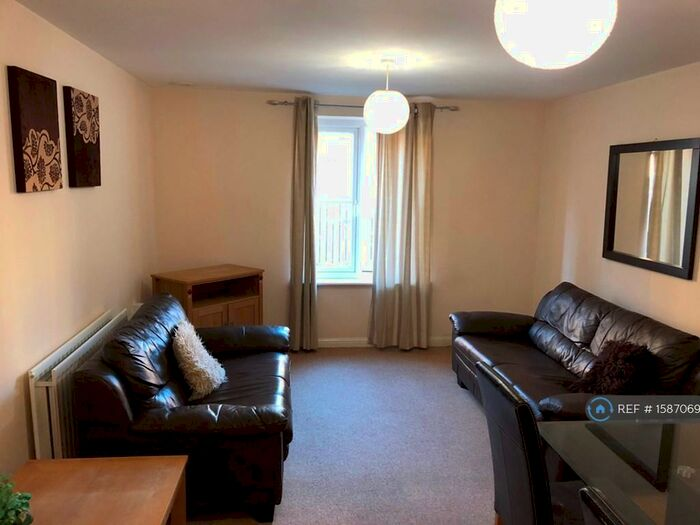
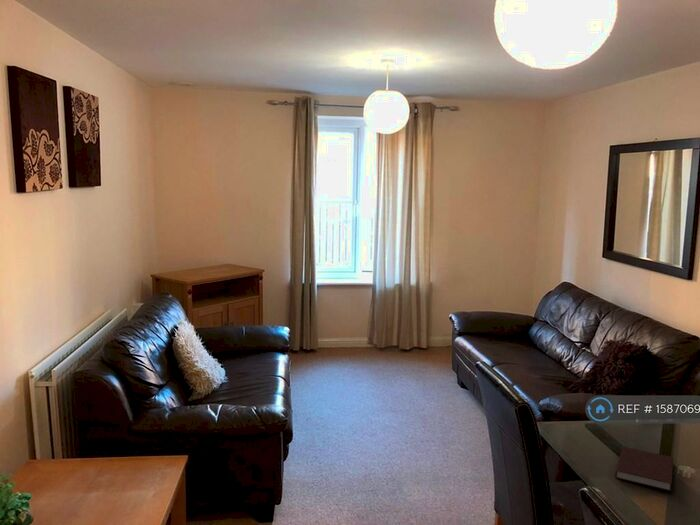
+ notebook [614,446,674,492]
